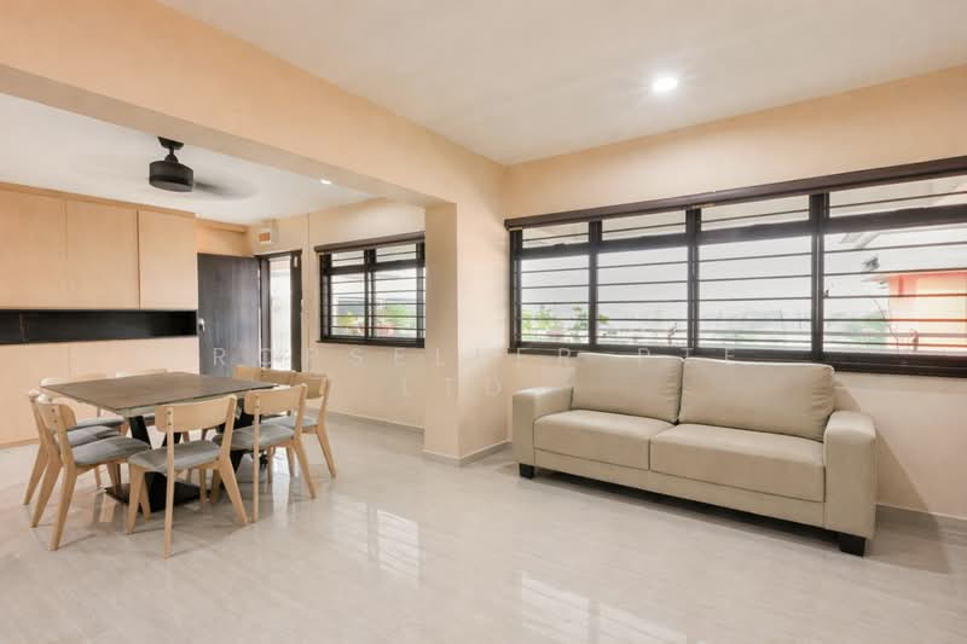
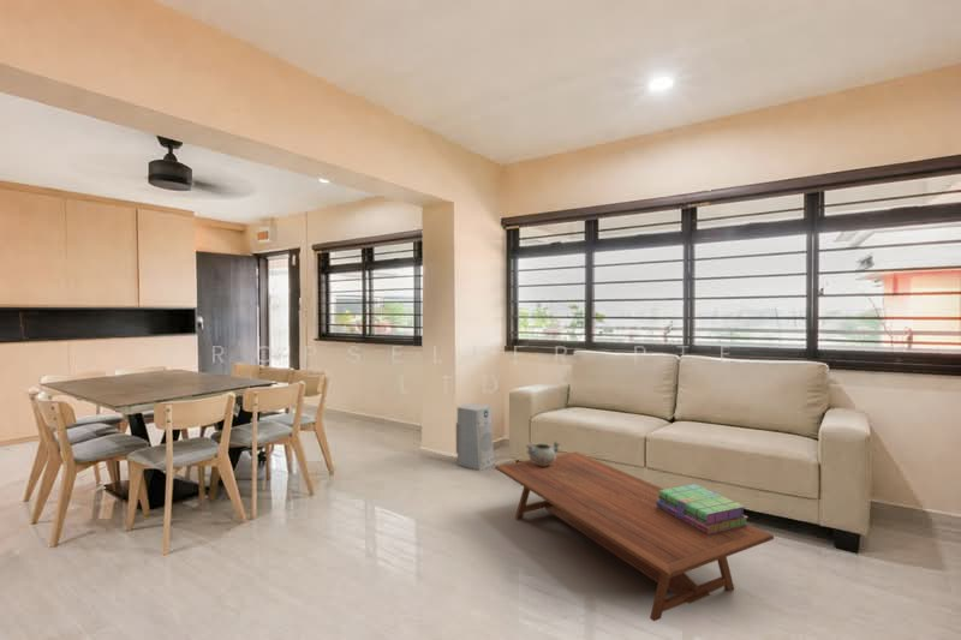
+ stack of books [656,483,750,534]
+ air purifier [455,402,495,472]
+ coffee table [494,450,775,622]
+ decorative bowl [525,439,562,466]
